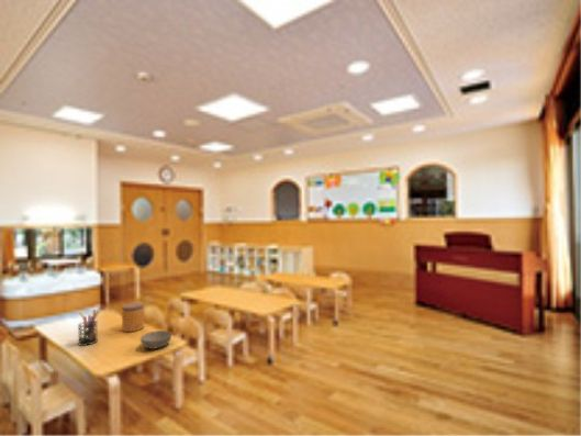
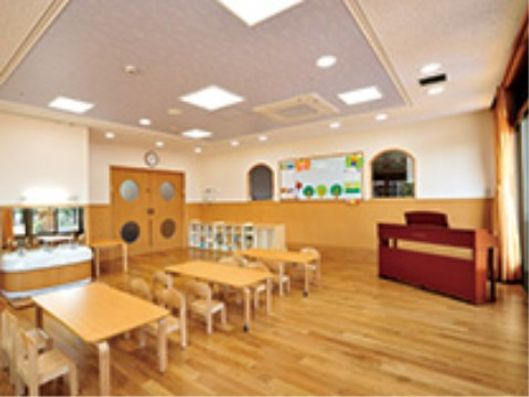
- bowl [139,329,174,350]
- pen holder [77,309,100,347]
- jar [121,301,145,333]
